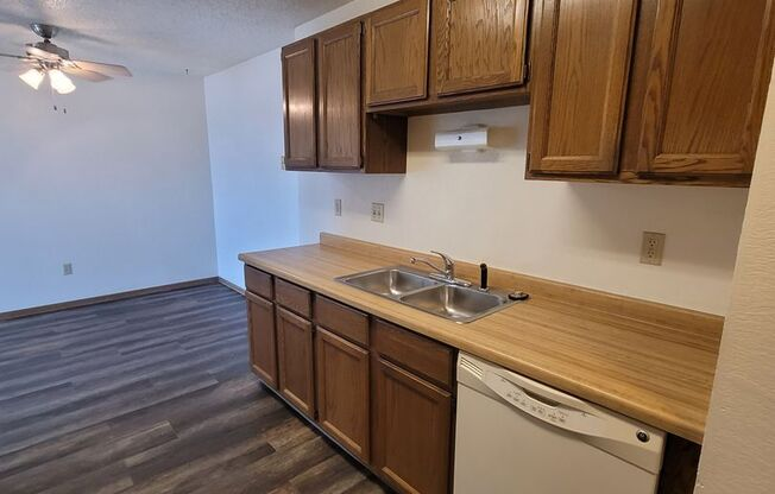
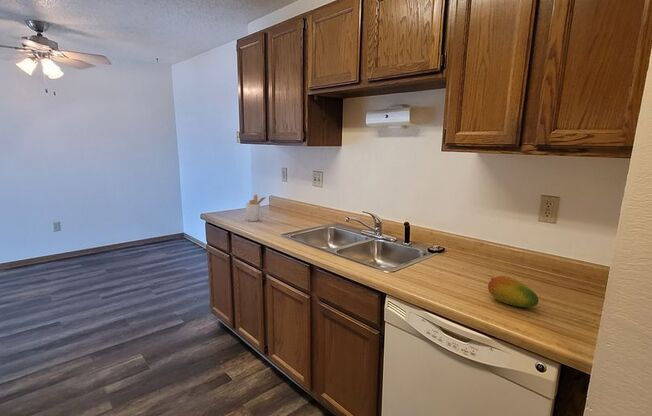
+ fruit [487,275,540,308]
+ utensil holder [245,194,266,222]
